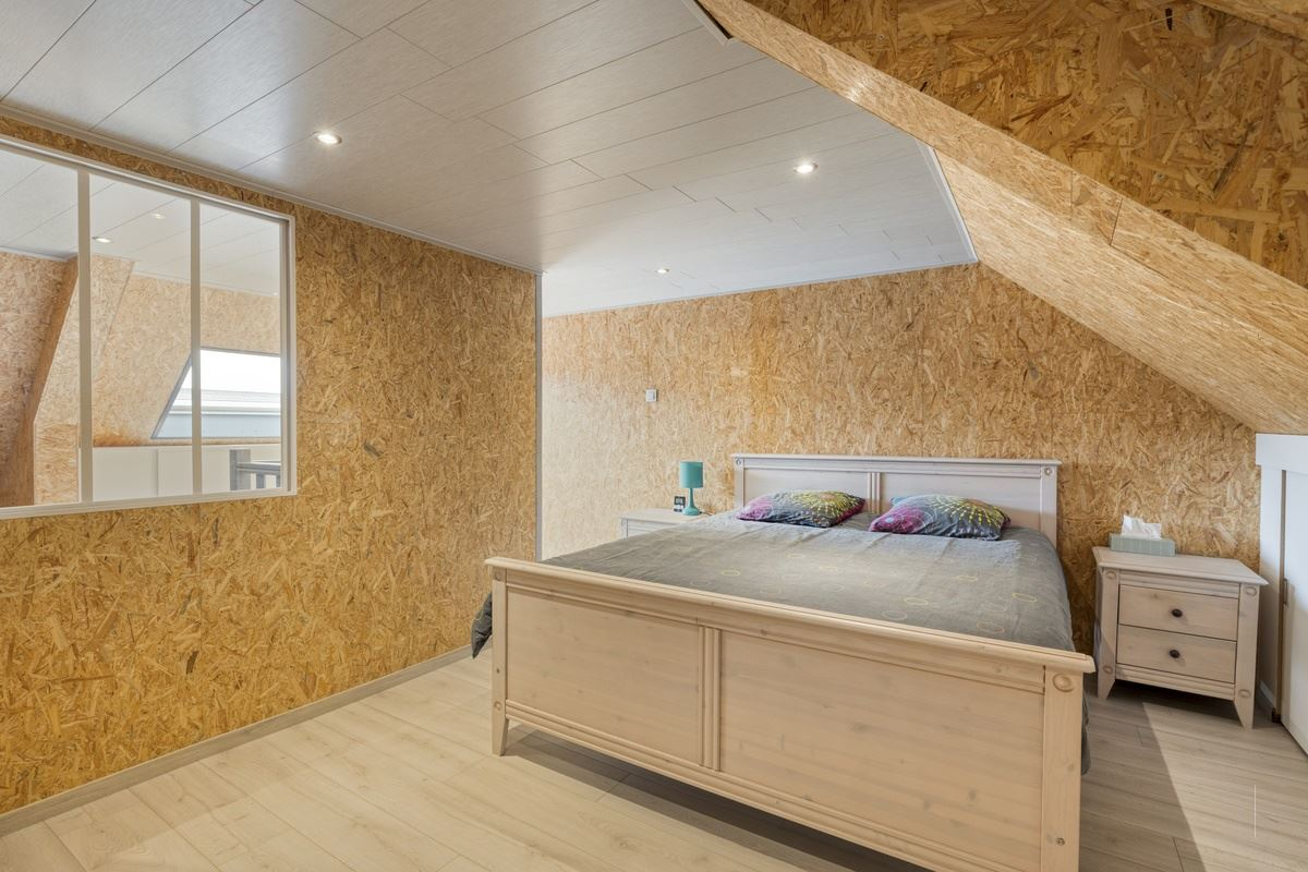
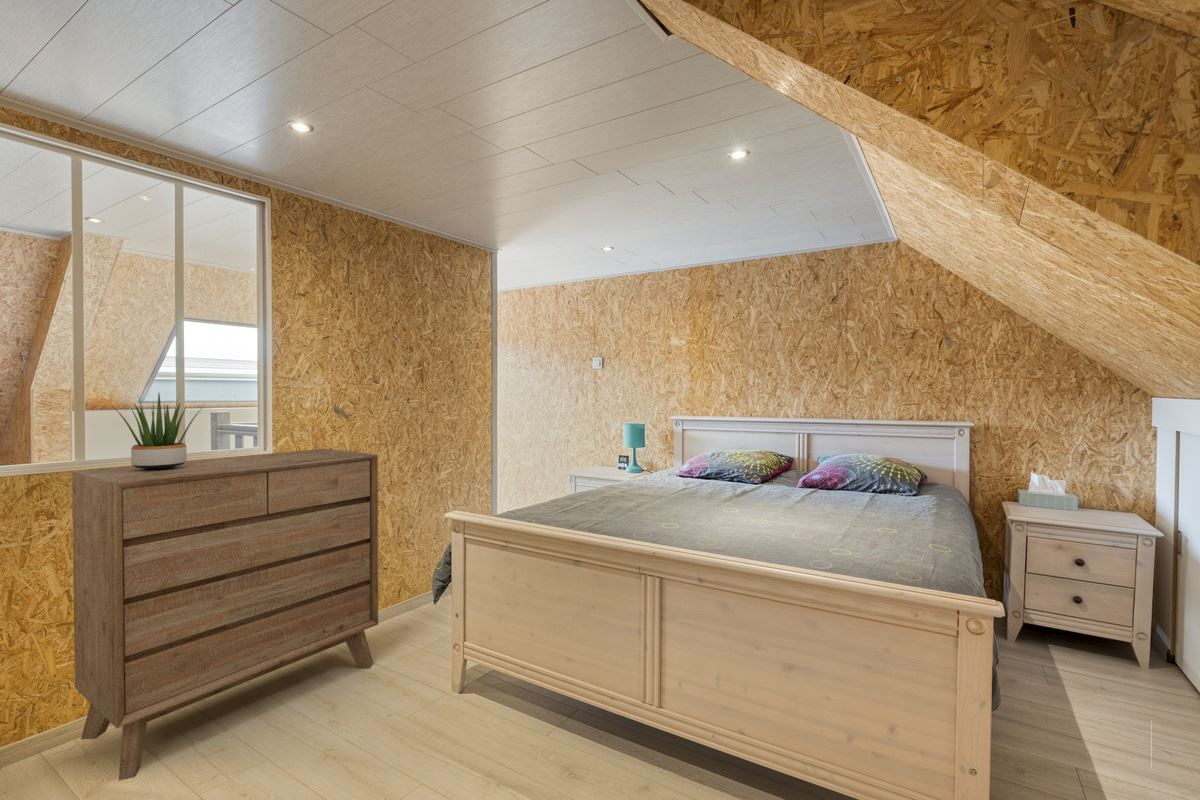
+ dresser [71,448,379,782]
+ potted plant [111,392,206,470]
